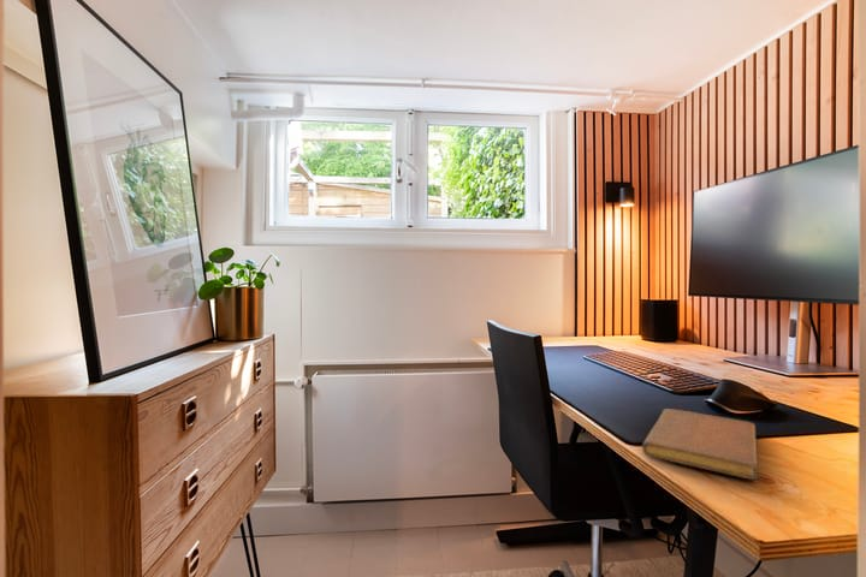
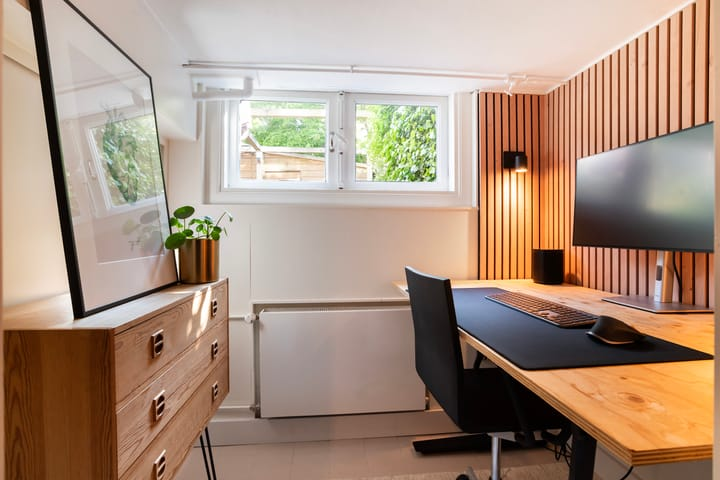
- notebook [641,408,759,481]
